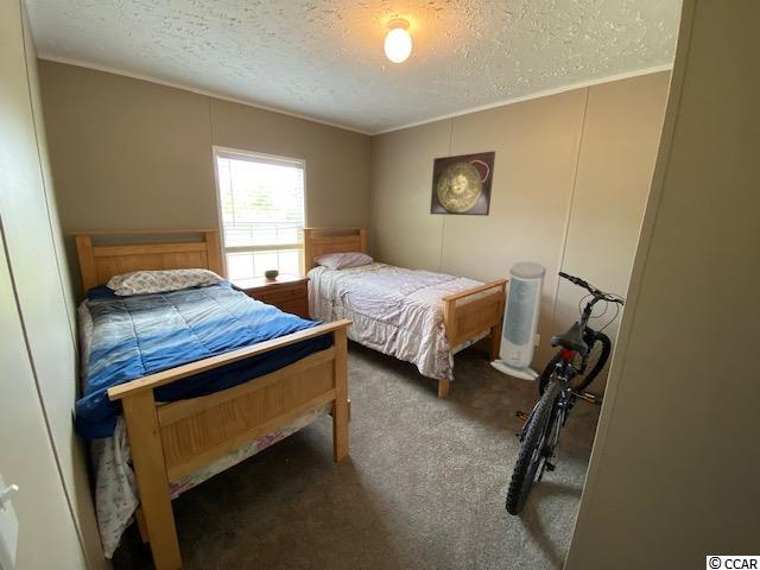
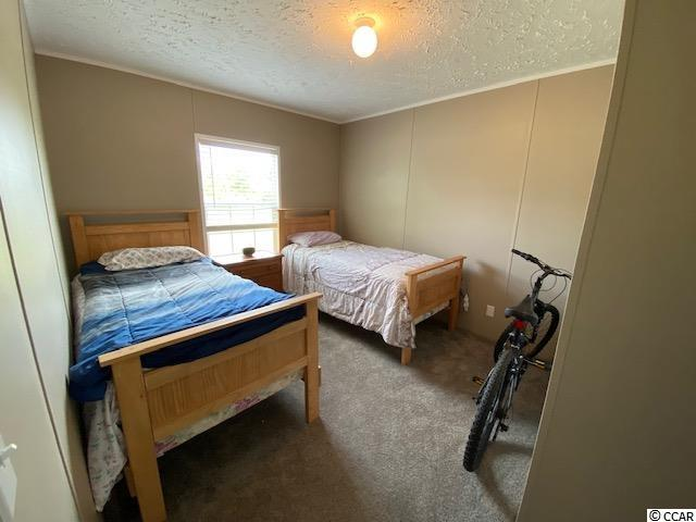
- air purifier [489,261,547,381]
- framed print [429,150,496,217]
